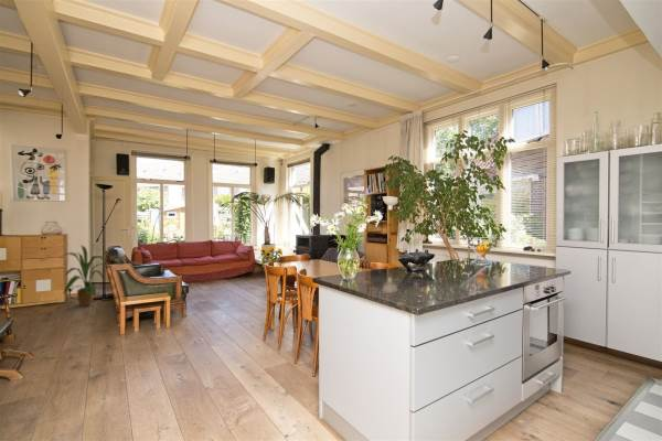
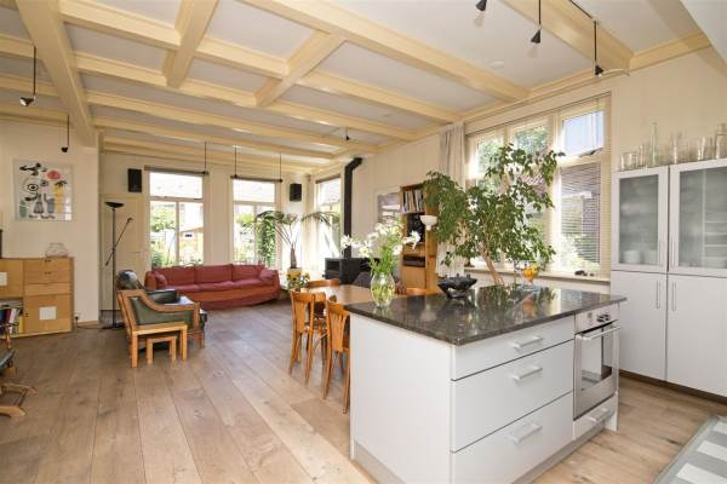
- house plant [60,245,107,308]
